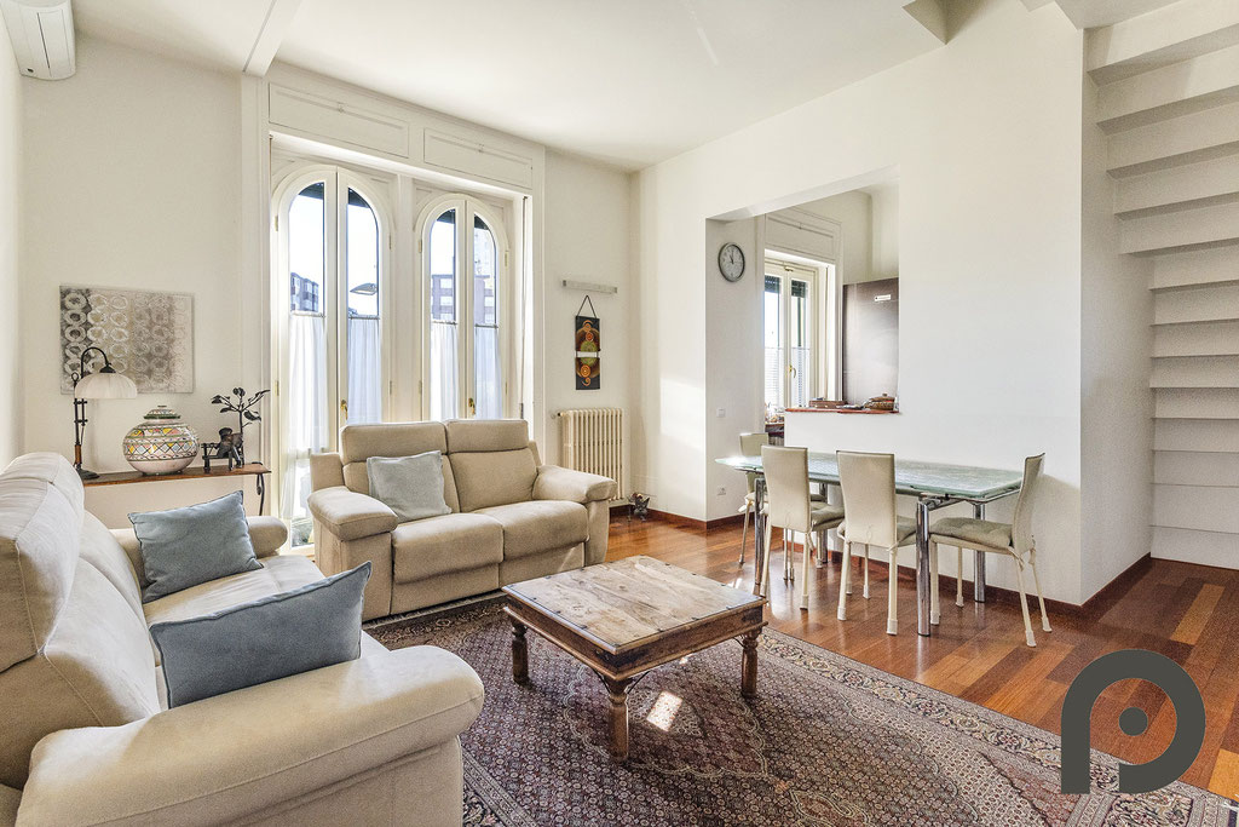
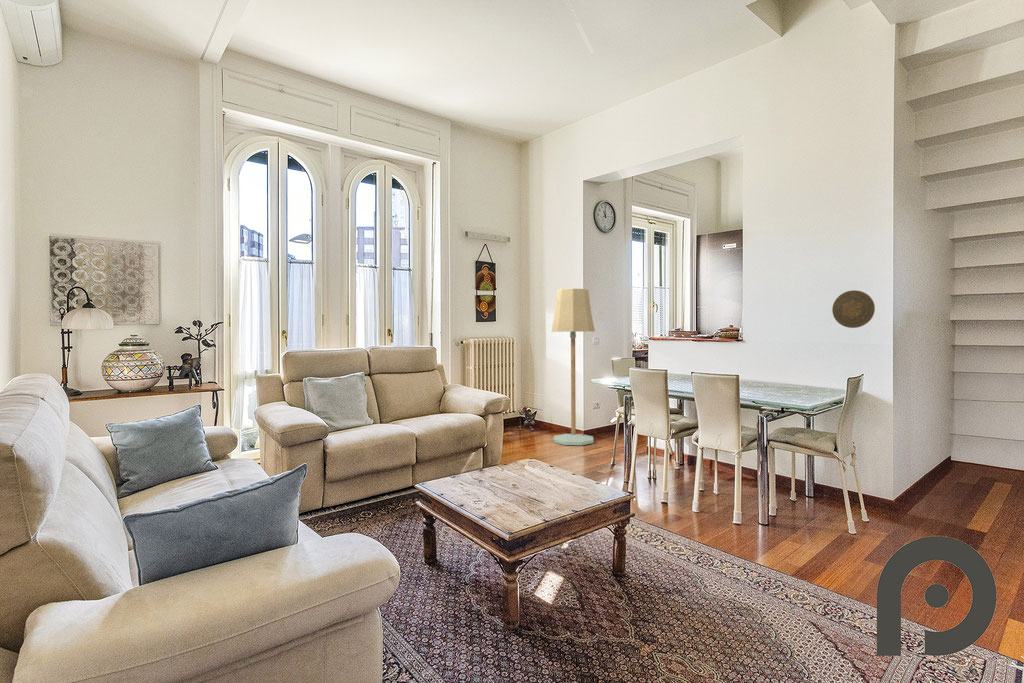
+ decorative plate [831,289,876,329]
+ floor lamp [550,288,596,446]
